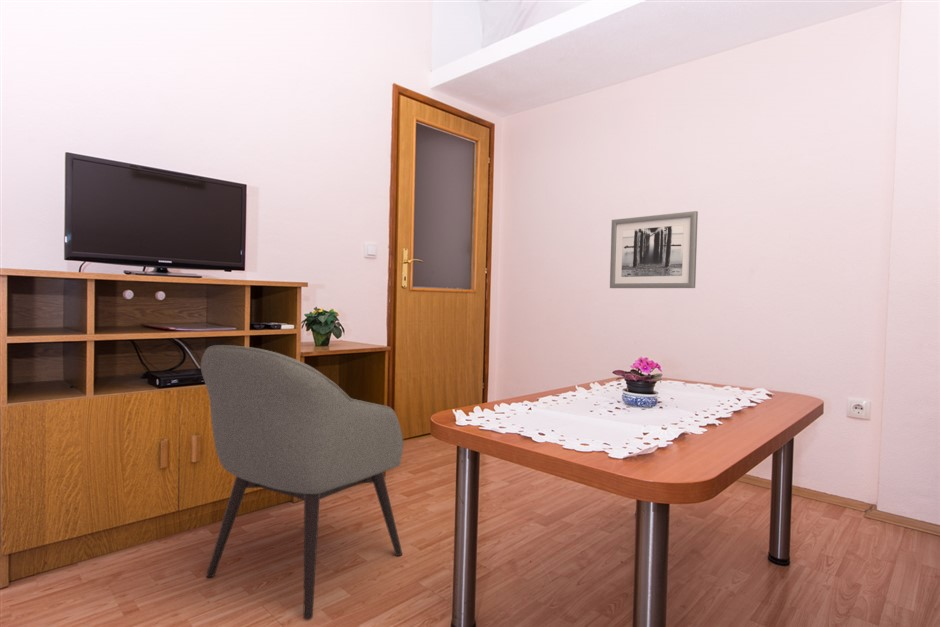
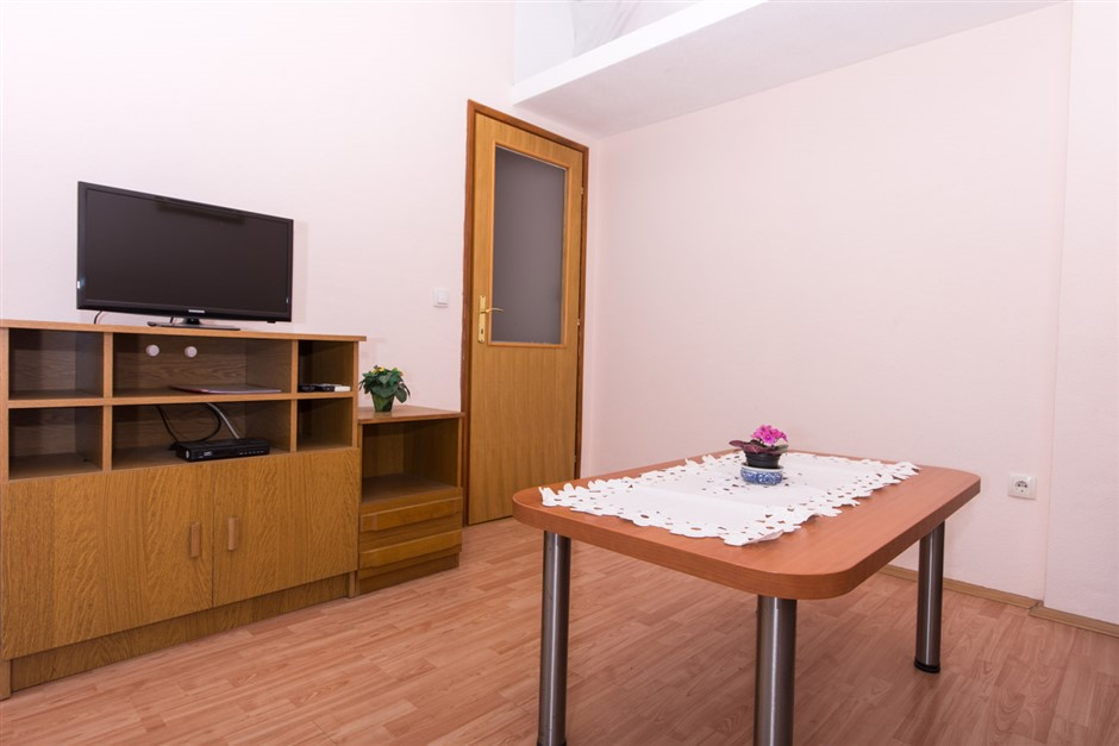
- wall art [609,210,699,289]
- chair [200,344,405,621]
